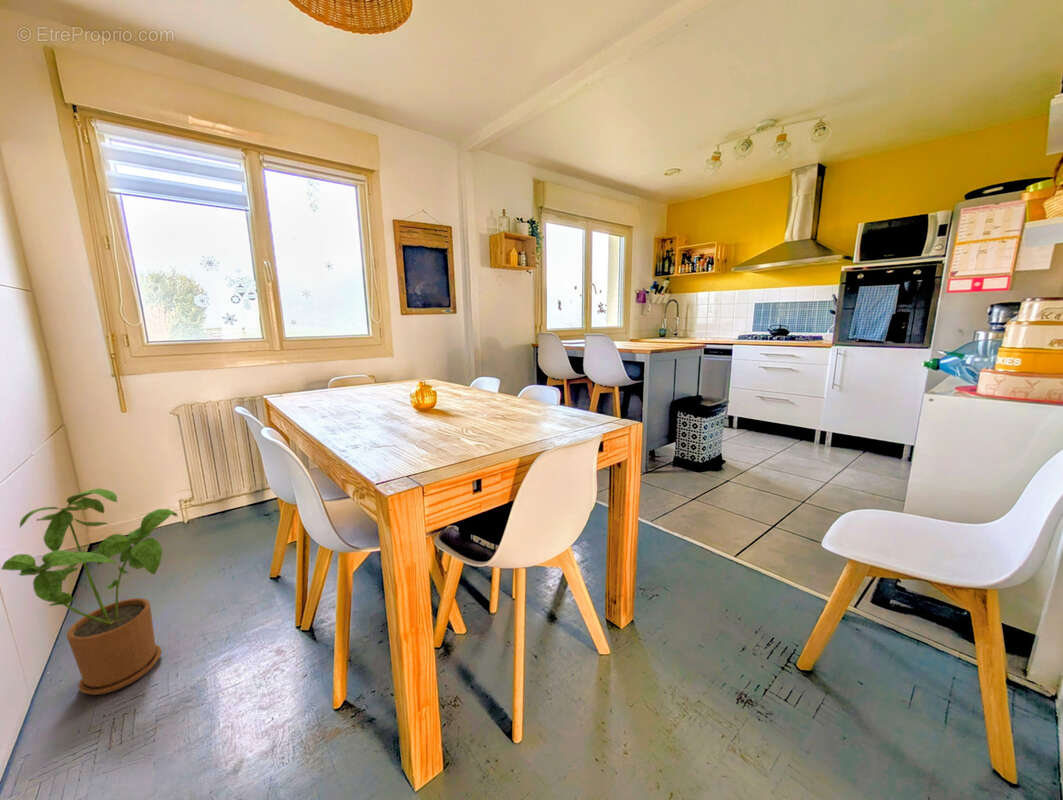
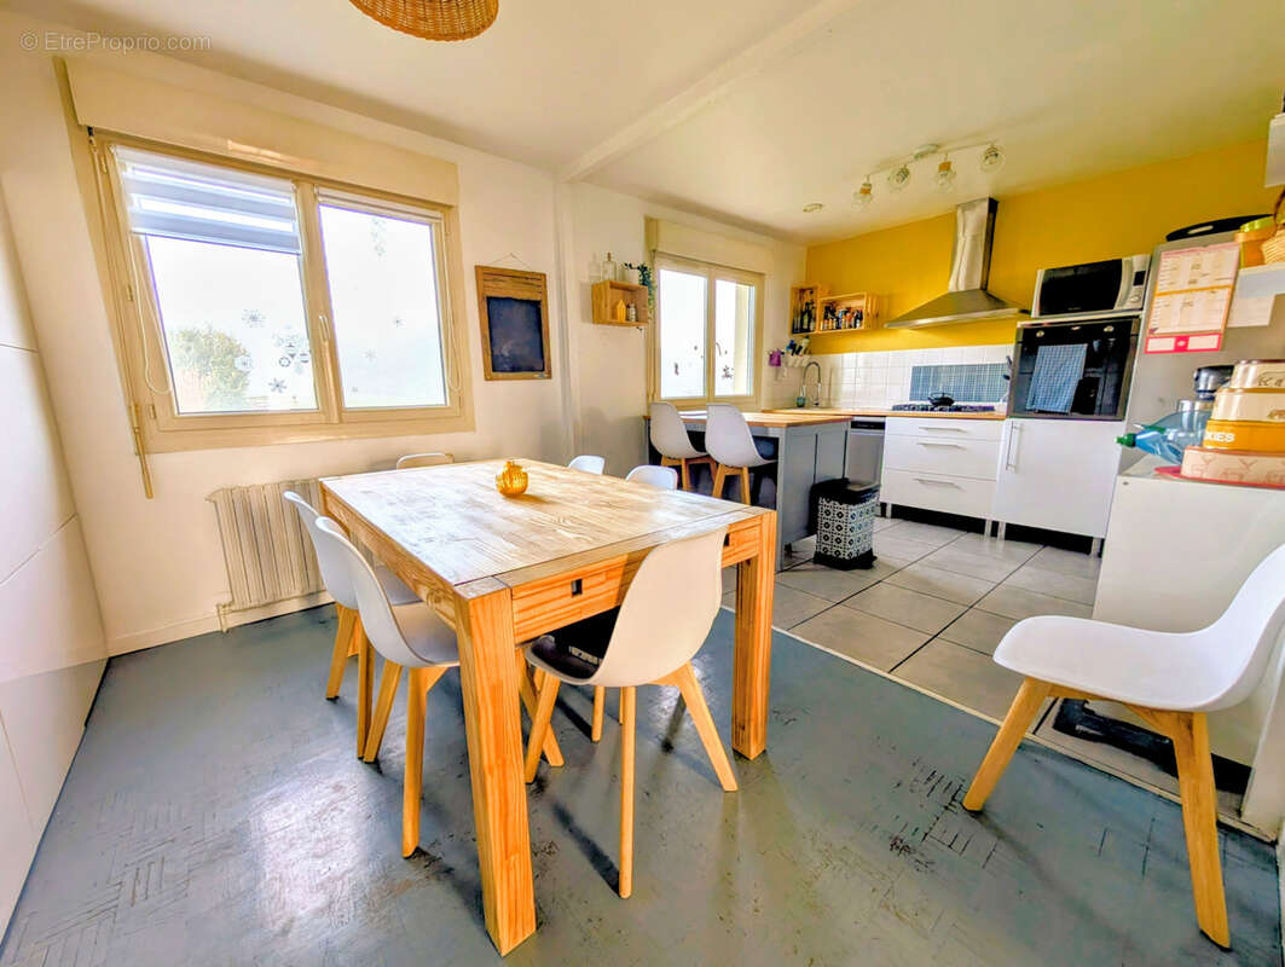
- house plant [1,488,178,696]
